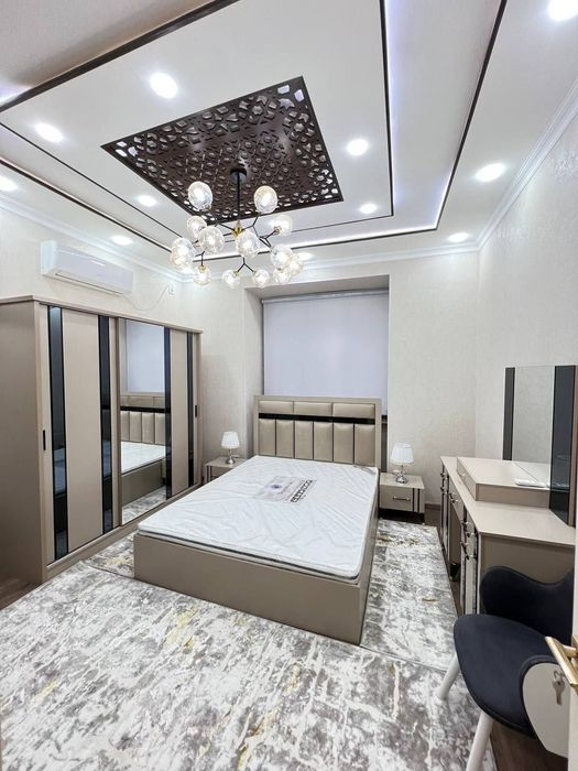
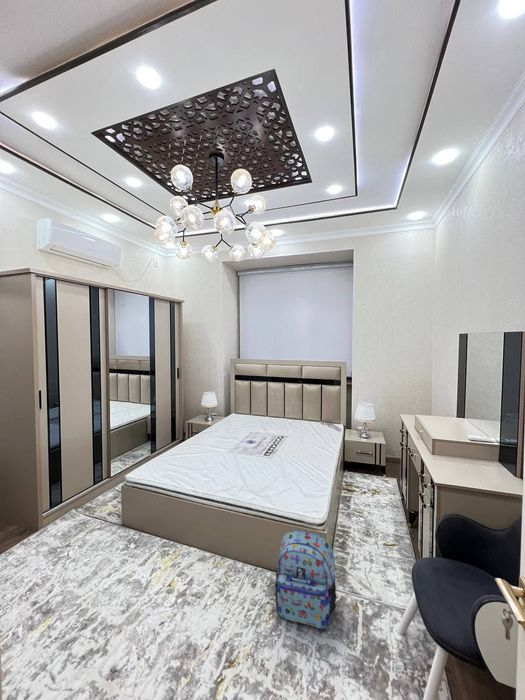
+ backpack [273,530,337,630]
